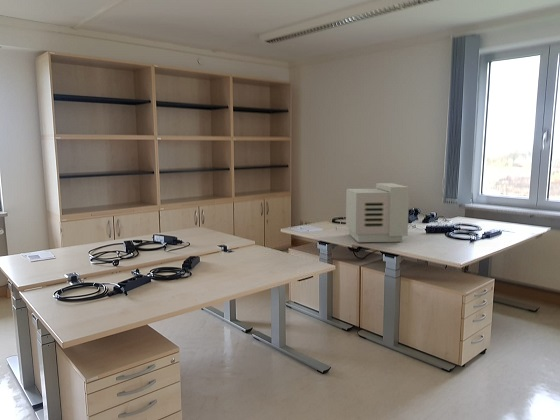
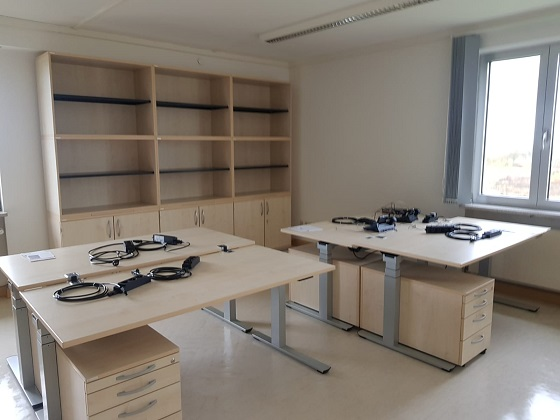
- computer monitor [345,182,410,243]
